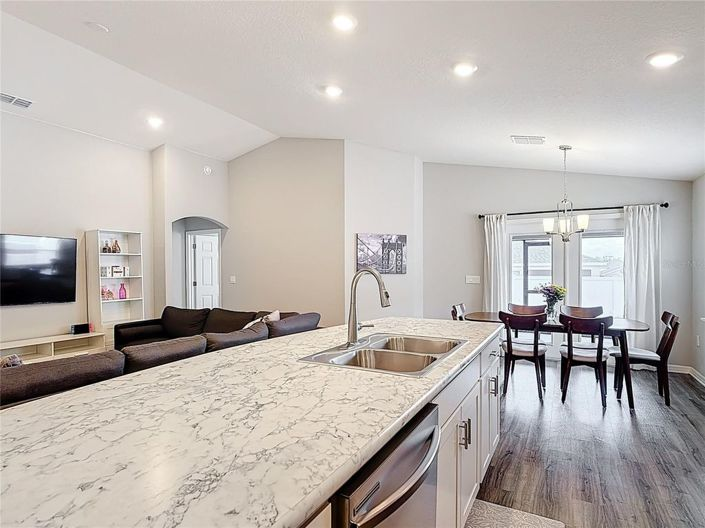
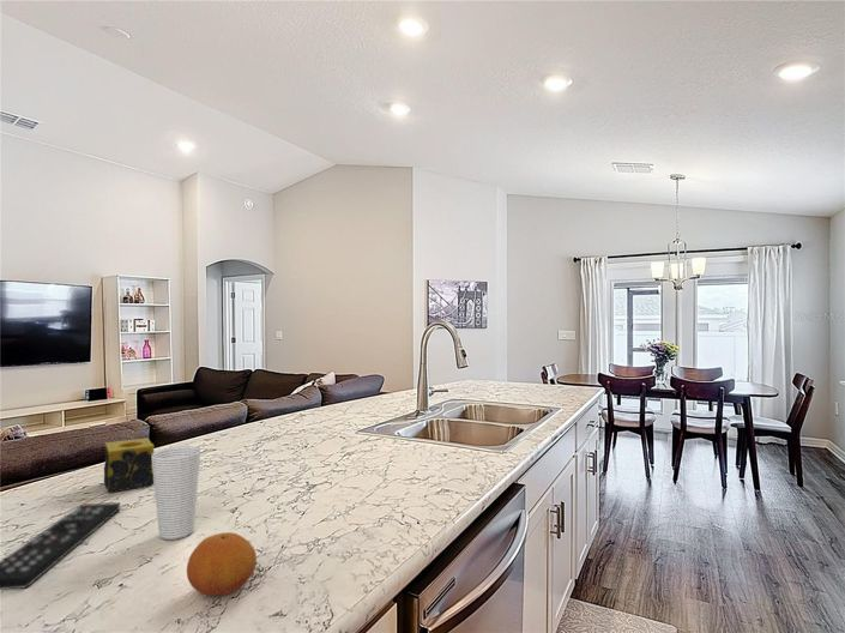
+ cup [152,446,201,541]
+ remote control [0,501,121,591]
+ candle [103,436,155,494]
+ fruit [186,531,258,597]
